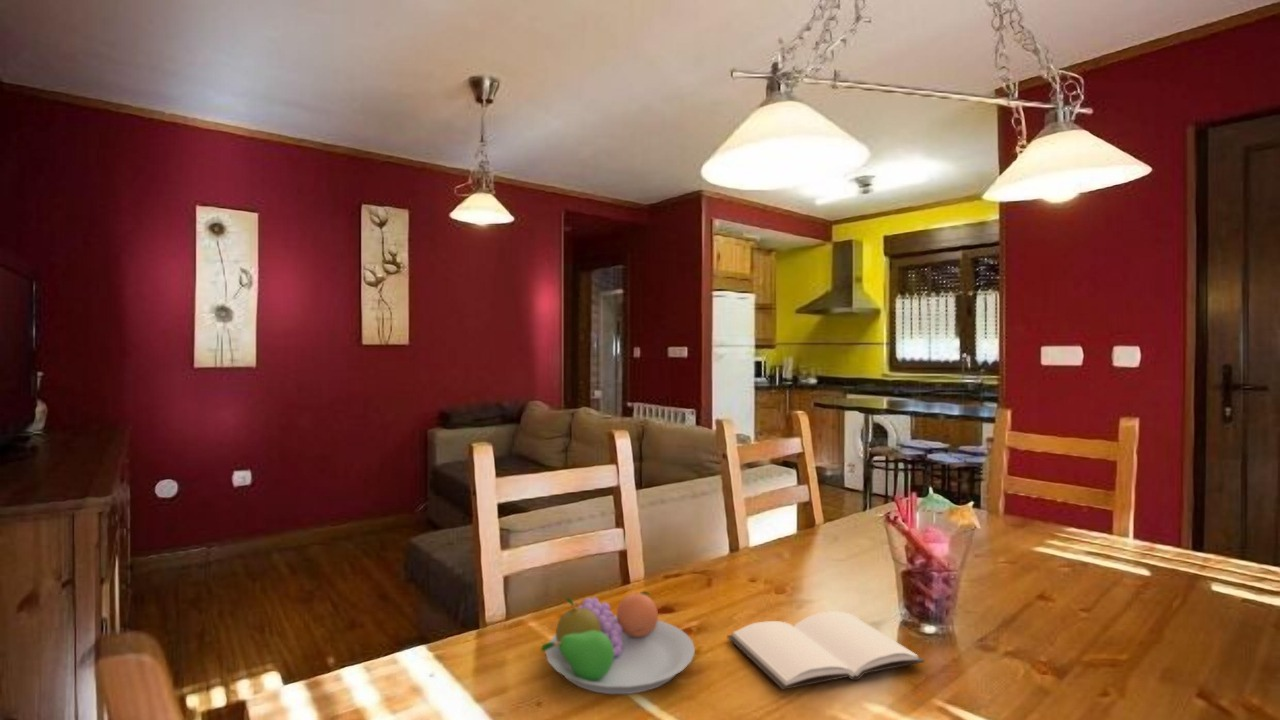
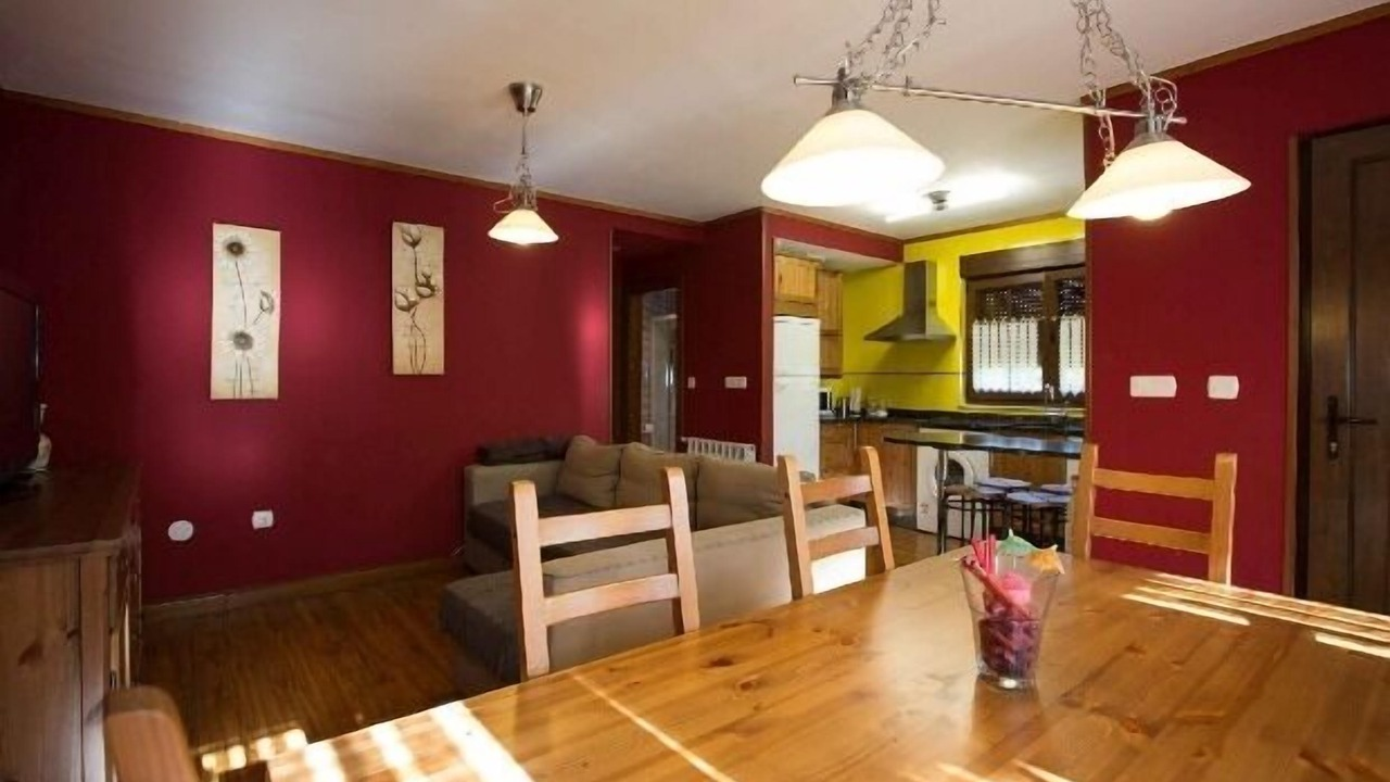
- fruit bowl [540,590,696,695]
- book [726,610,925,691]
